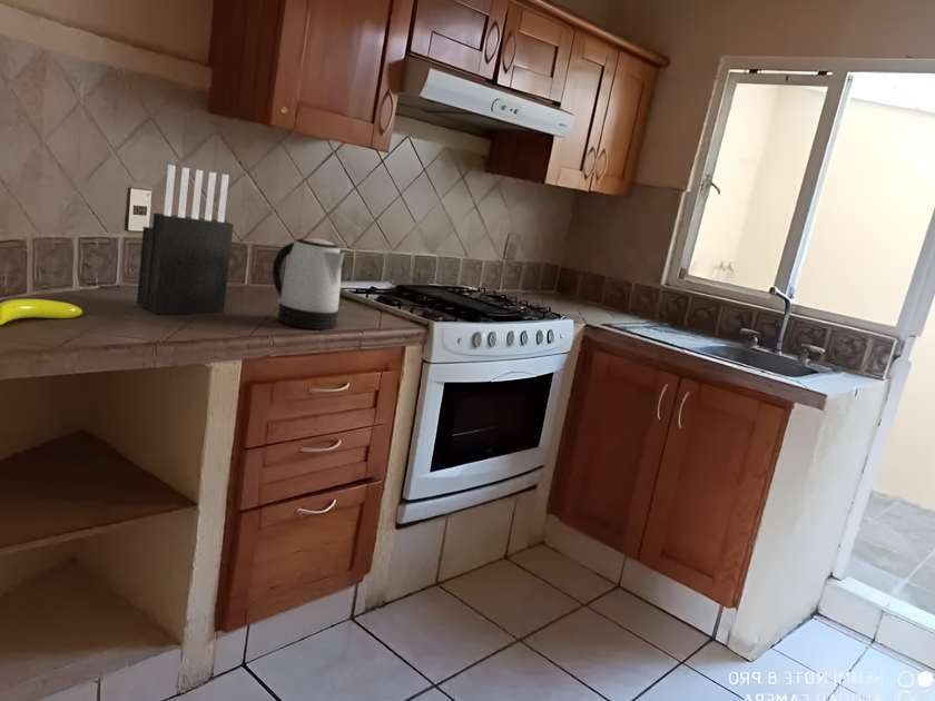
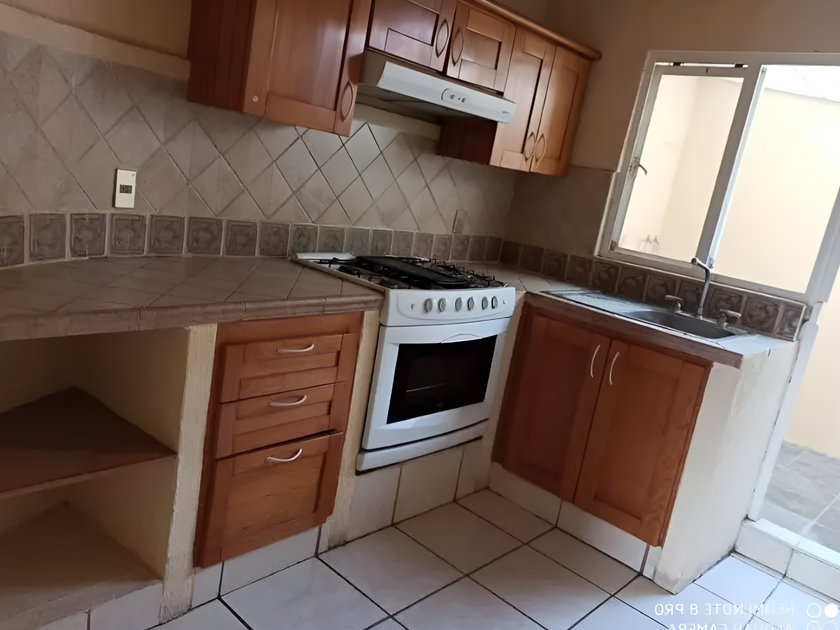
- knife block [136,164,235,315]
- banana [0,298,83,326]
- kettle [272,237,345,330]
